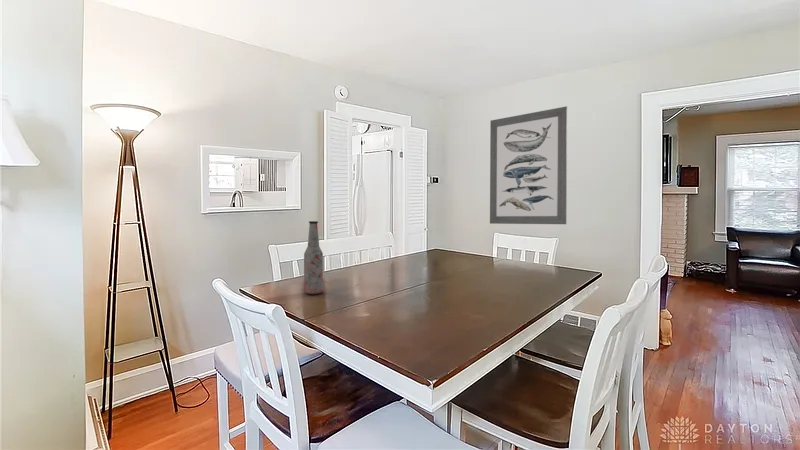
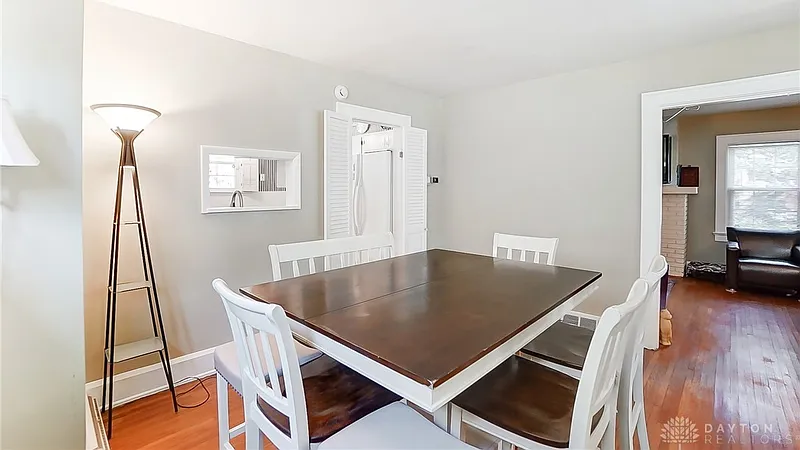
- wall art [489,105,568,225]
- bottle [303,220,324,295]
